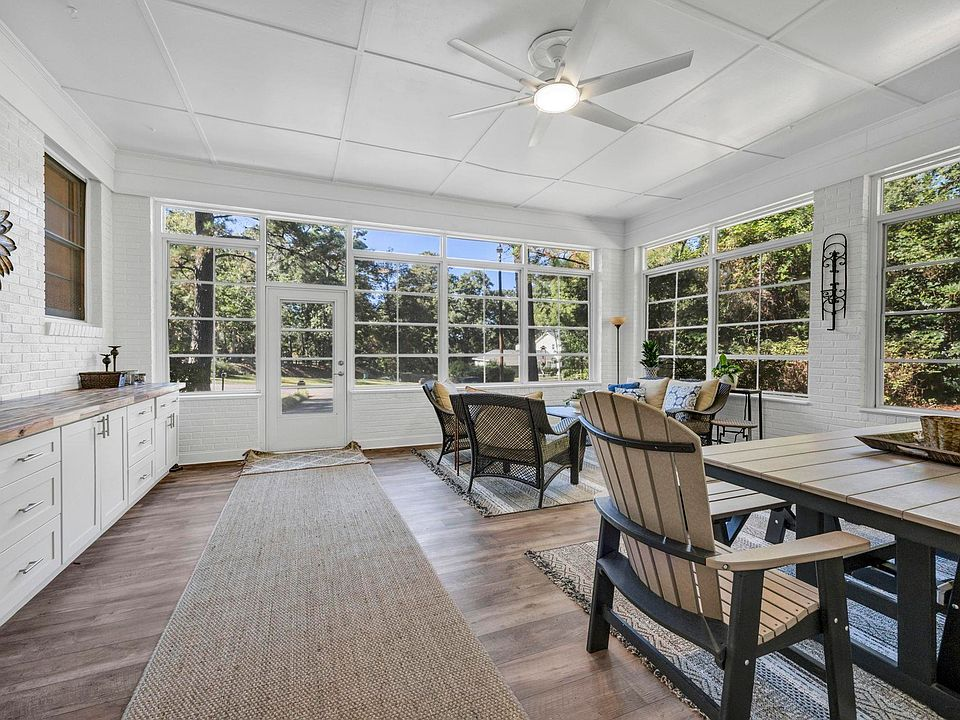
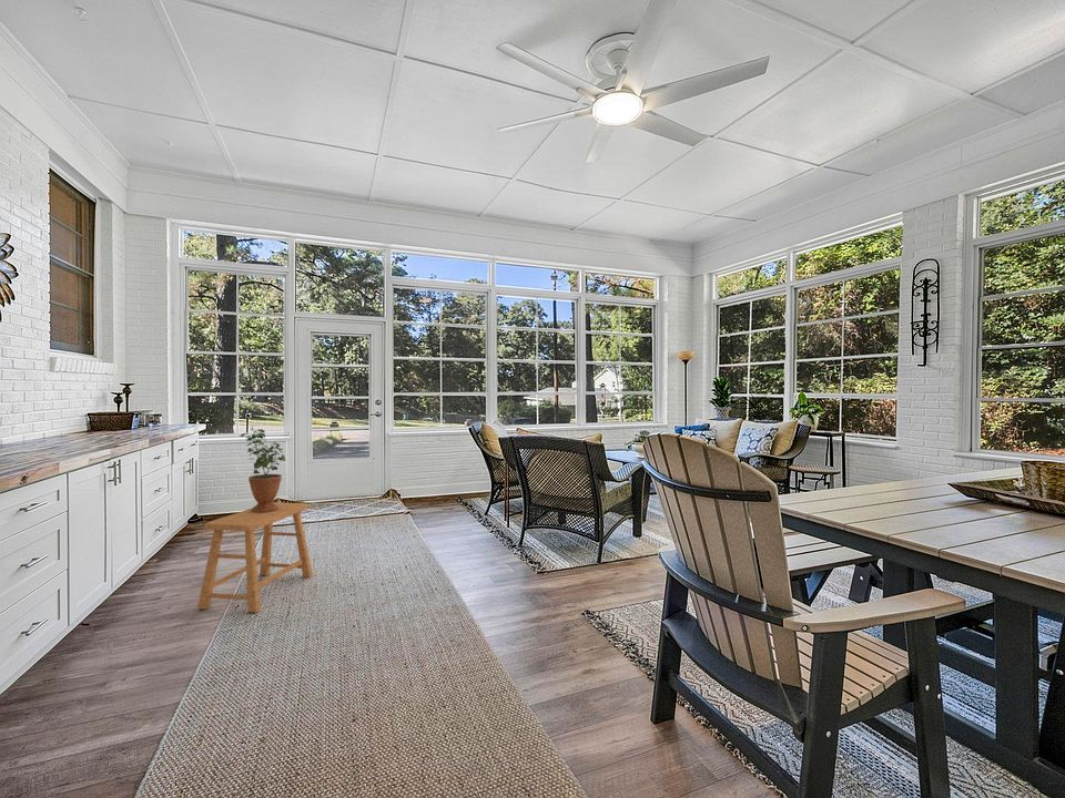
+ stool [196,501,314,614]
+ potted plant [239,426,286,512]
